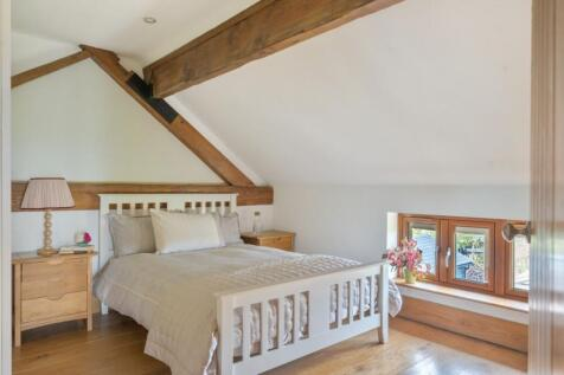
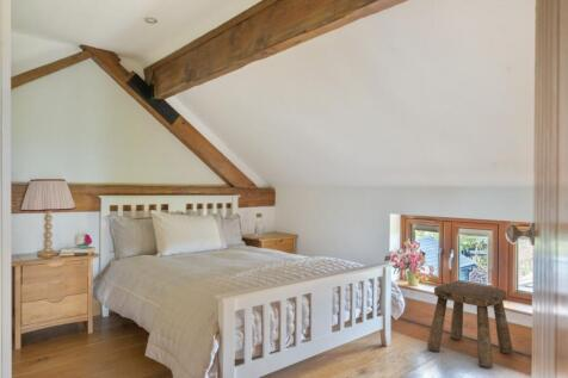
+ stool [426,281,514,368]
